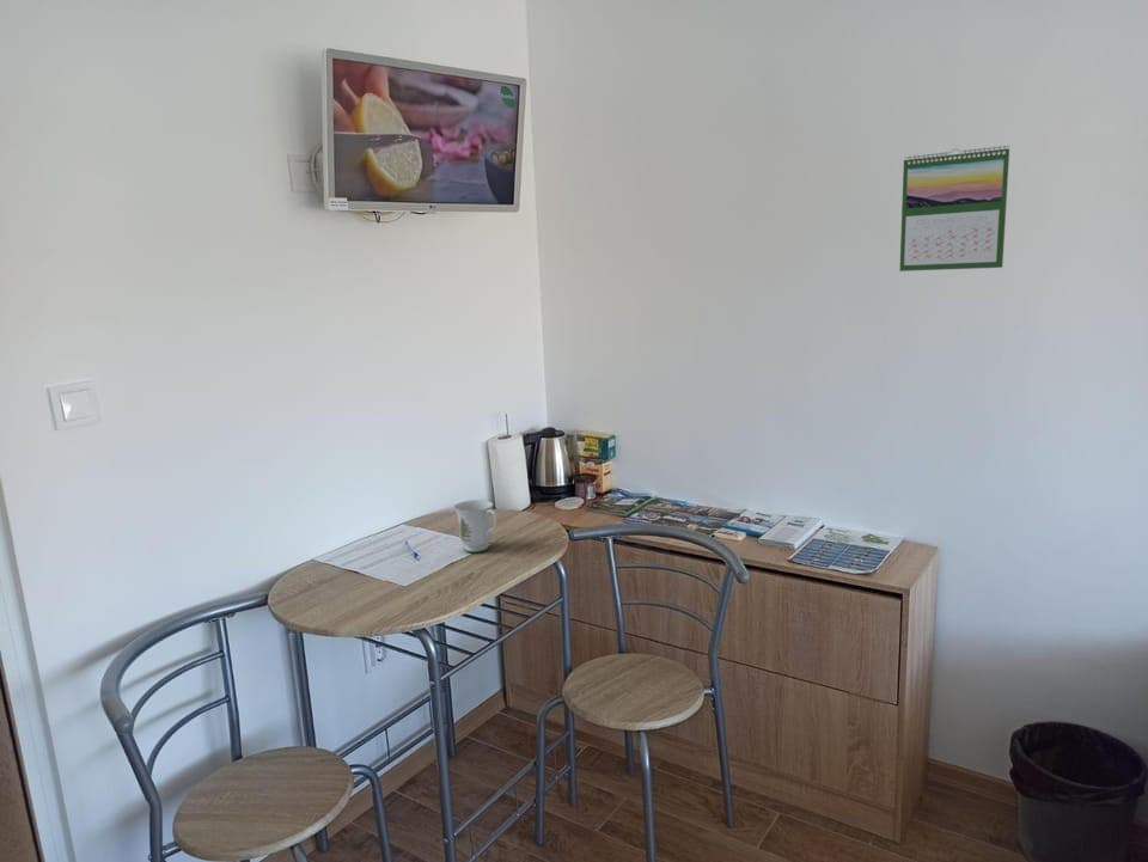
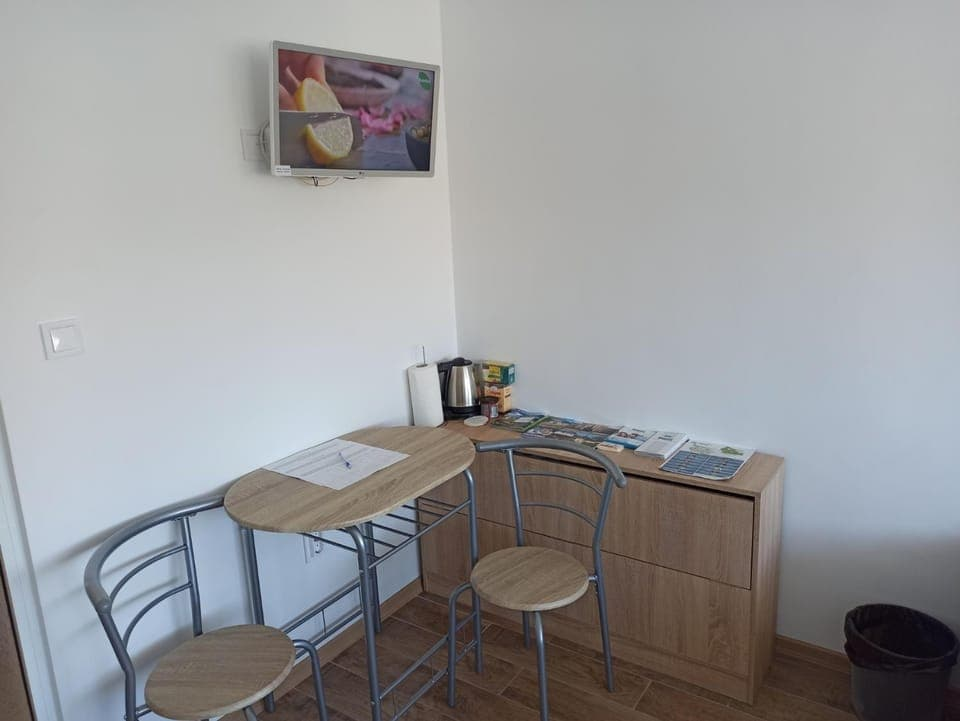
- calendar [898,145,1010,273]
- mug [453,499,499,554]
